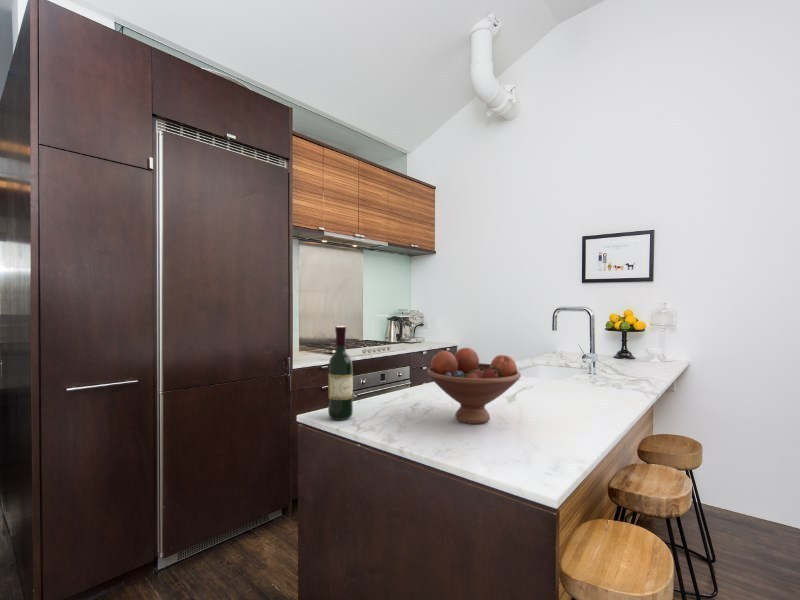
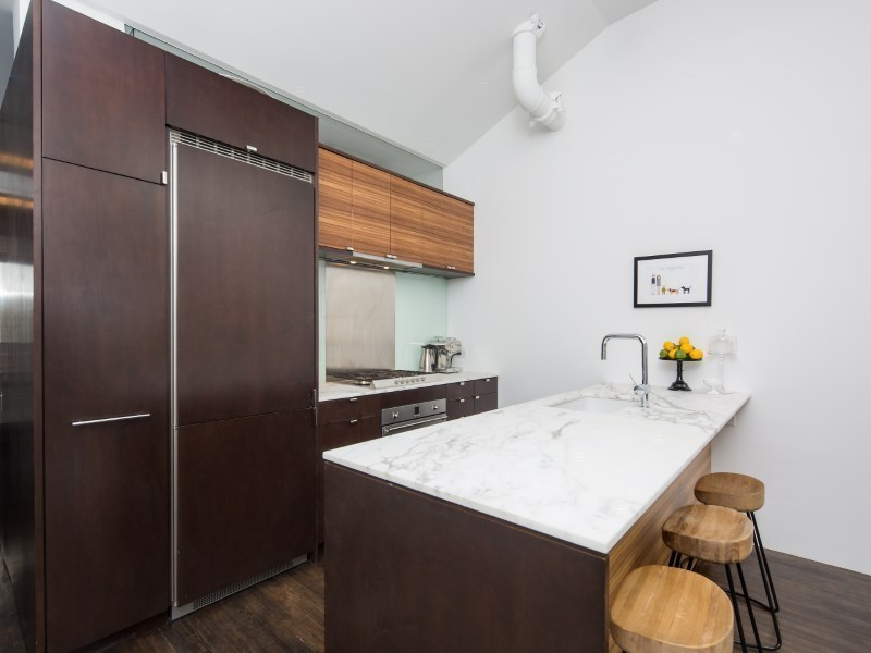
- fruit bowl [426,347,522,425]
- wine bottle [327,325,354,421]
